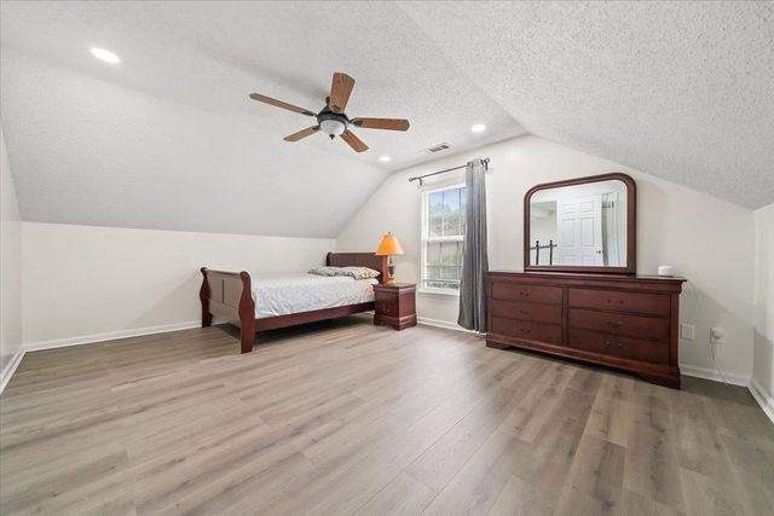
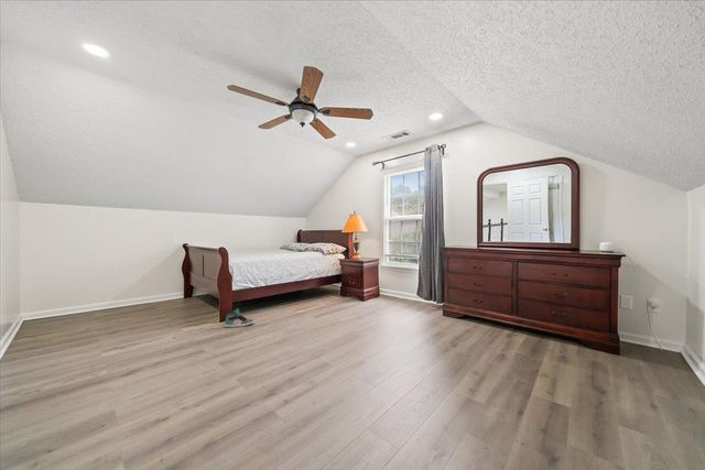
+ sneaker [224,307,254,328]
